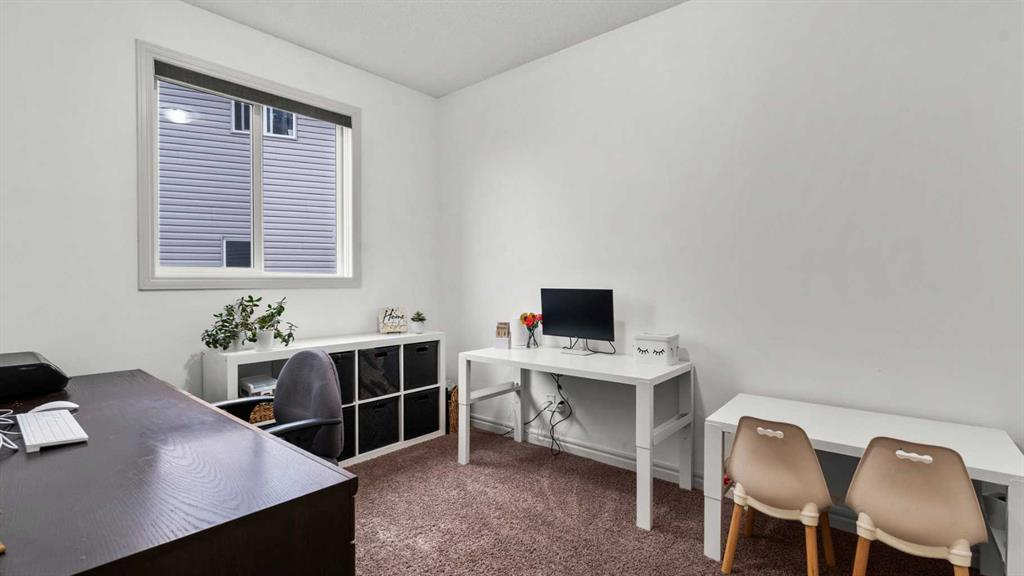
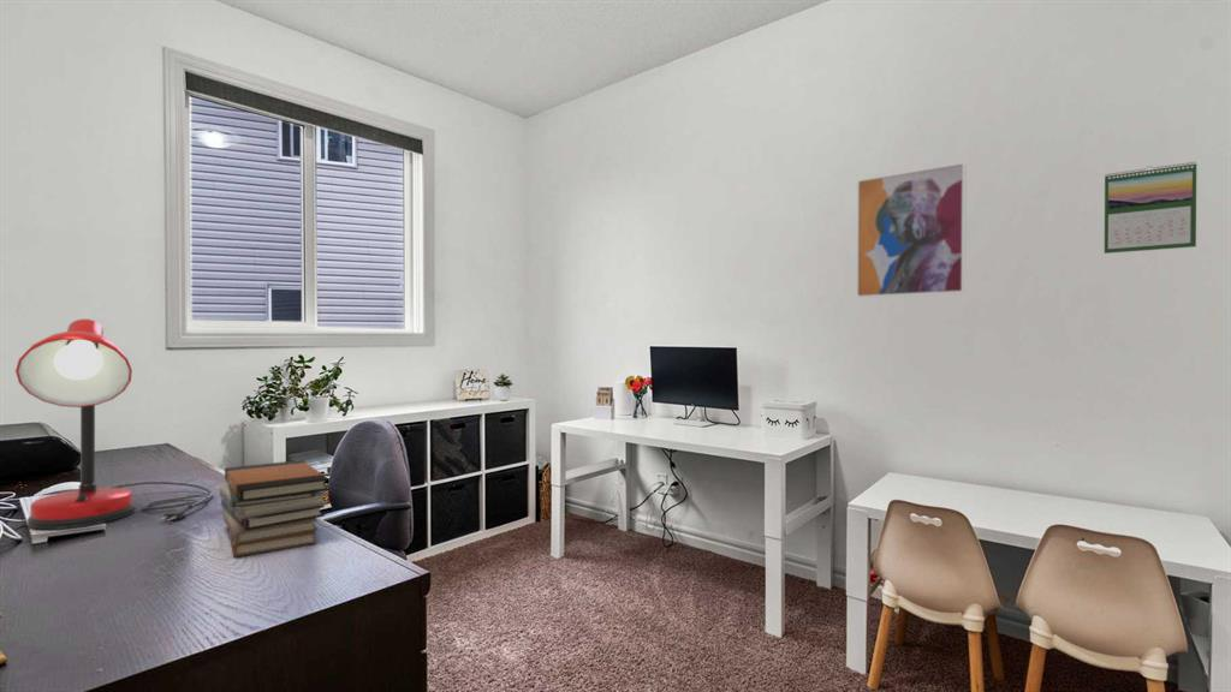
+ wall art [855,161,968,299]
+ desk lamp [14,318,214,530]
+ book stack [219,459,331,557]
+ calendar [1104,161,1197,255]
